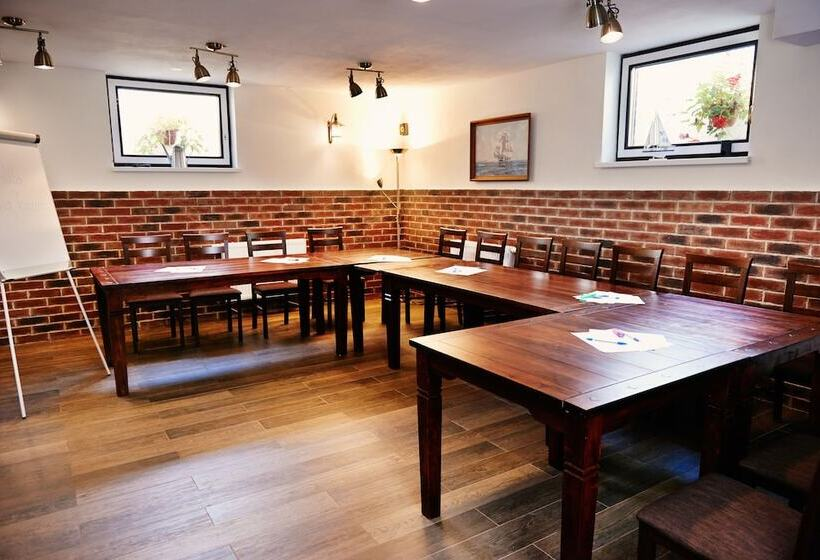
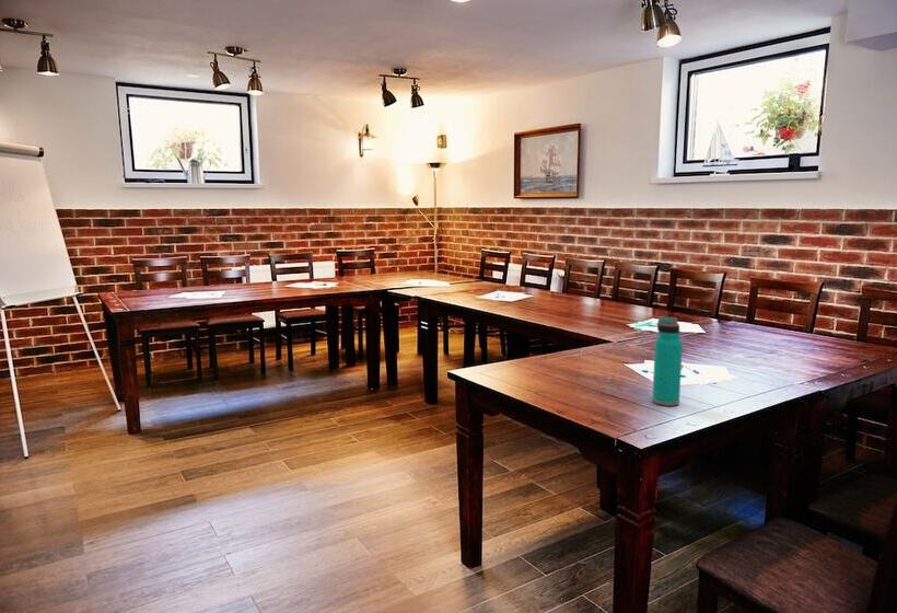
+ water bottle [651,315,684,407]
